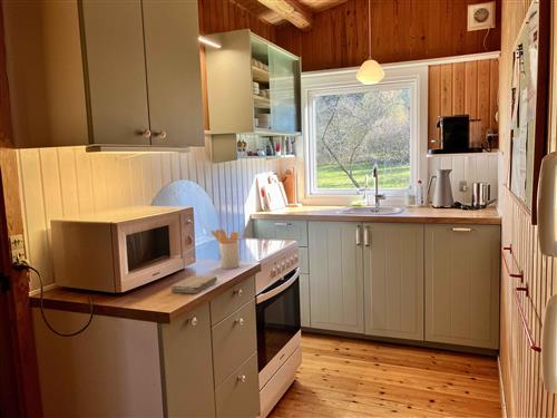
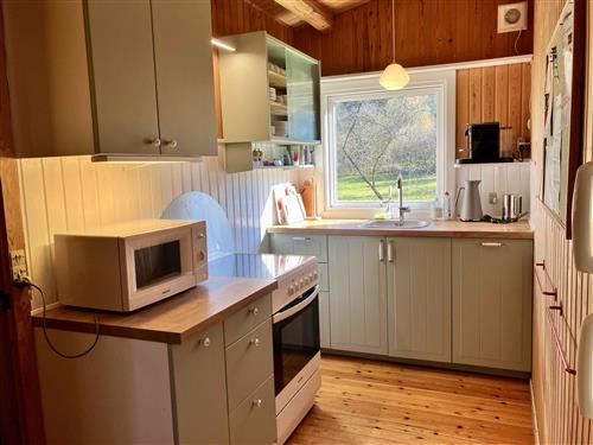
- washcloth [169,274,218,294]
- utensil holder [209,229,241,270]
